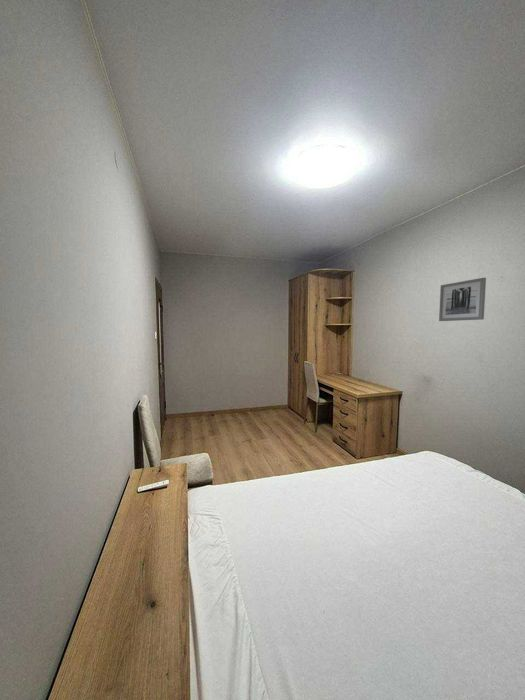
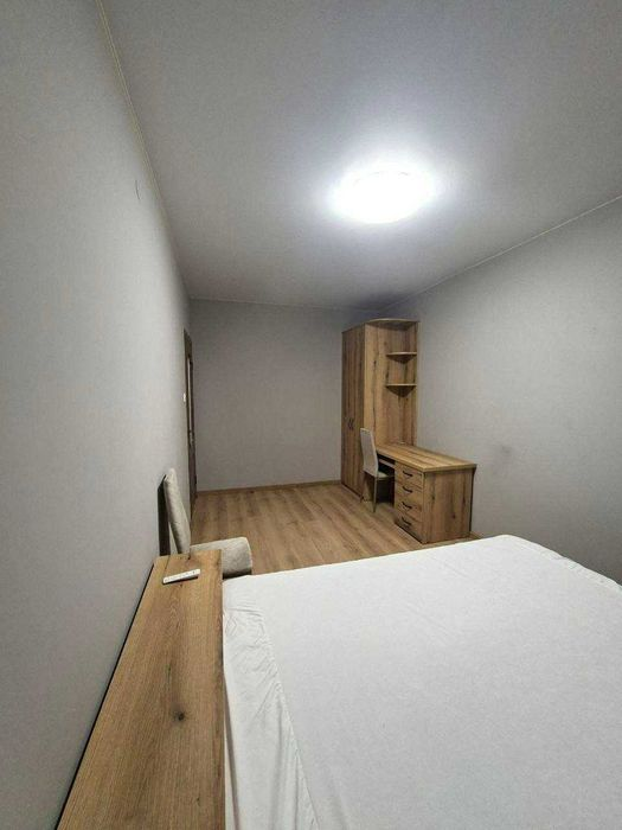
- wall art [438,277,487,322]
